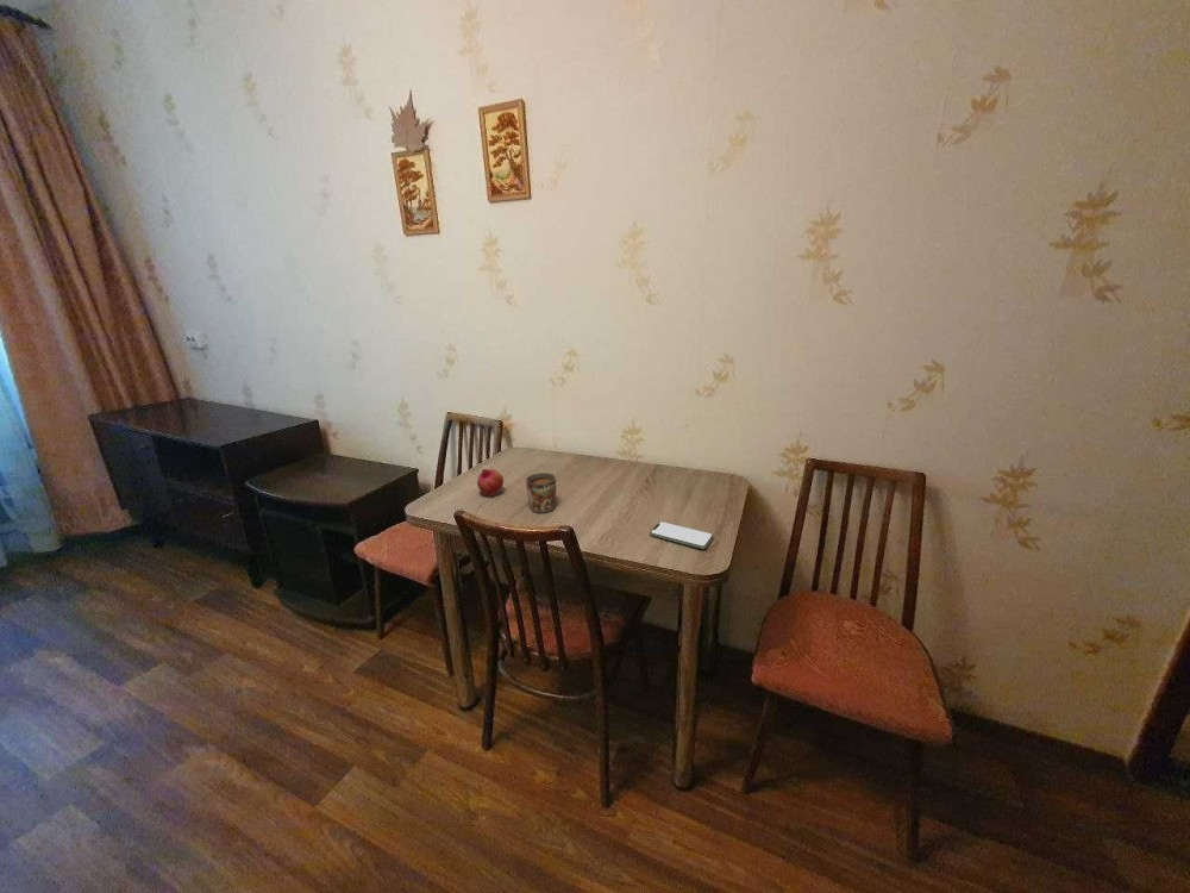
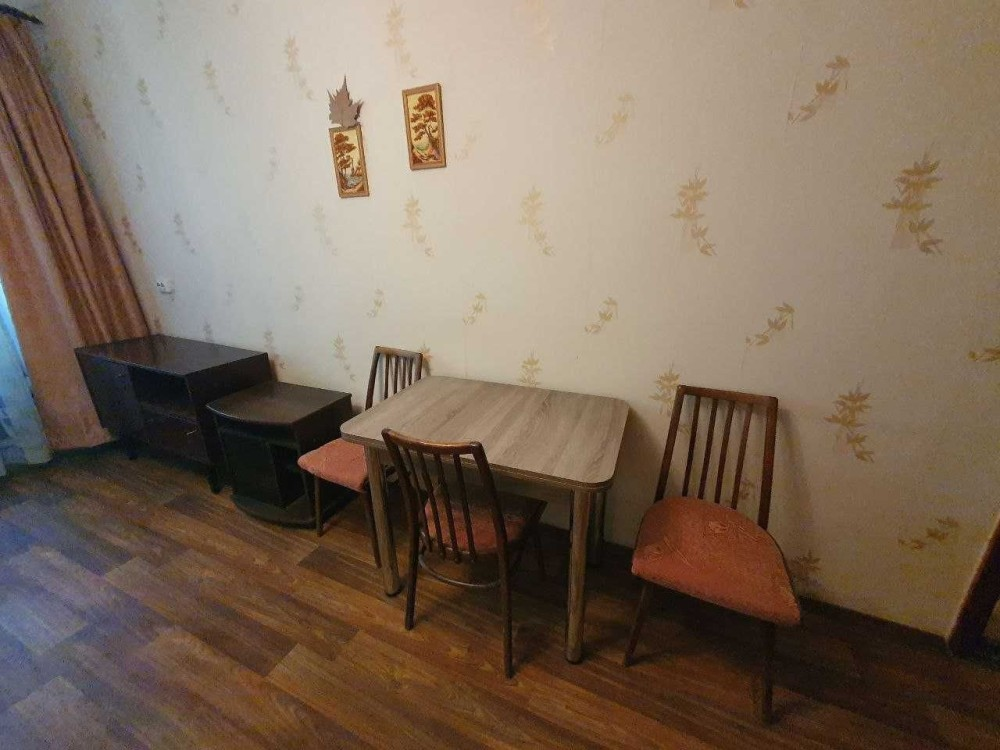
- smartphone [649,520,715,550]
- mug [525,472,557,514]
- fruit [476,468,505,497]
